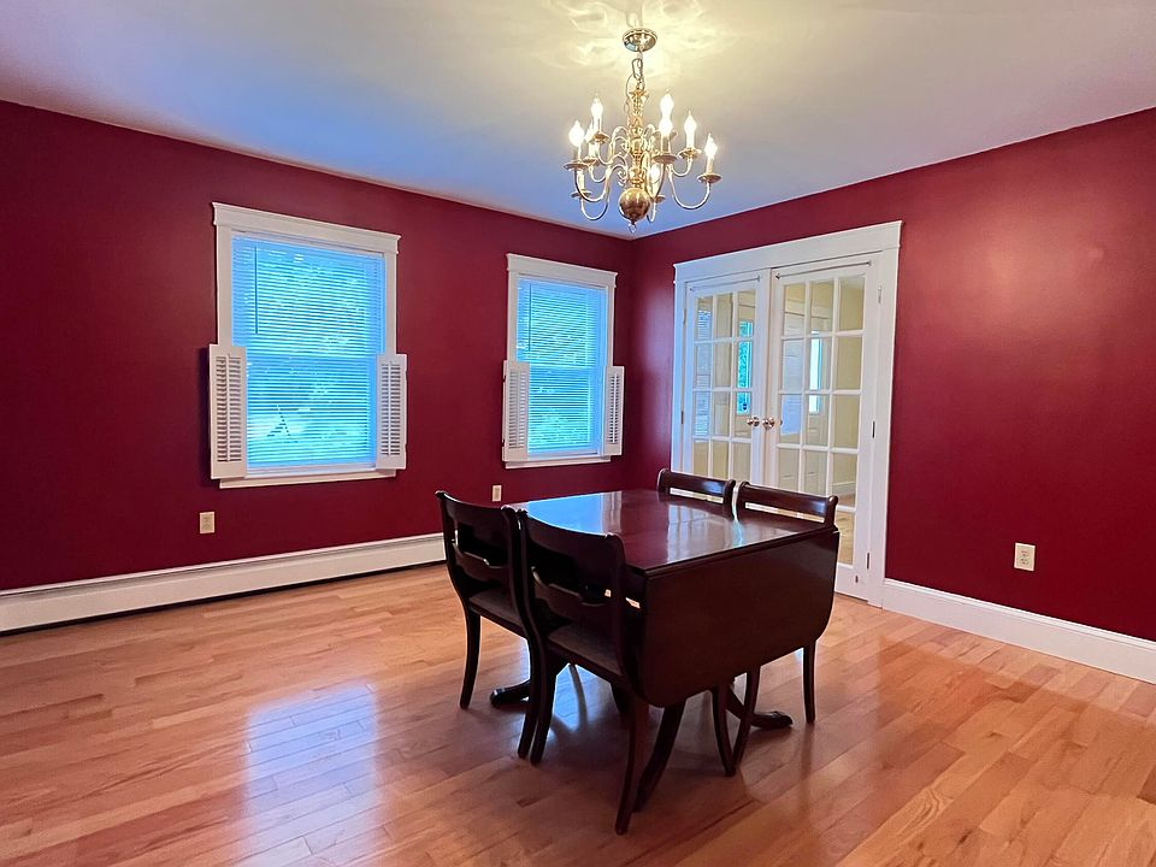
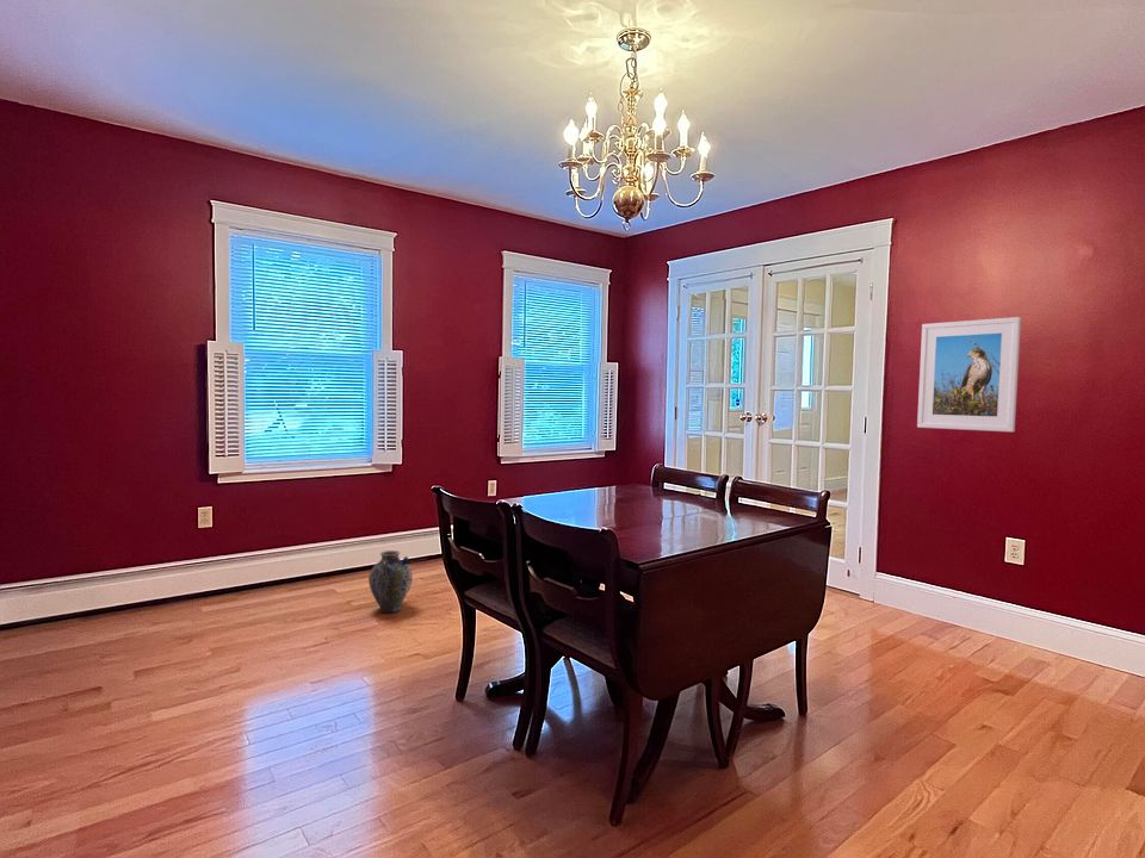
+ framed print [916,316,1022,433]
+ ceramic jug [367,549,414,614]
